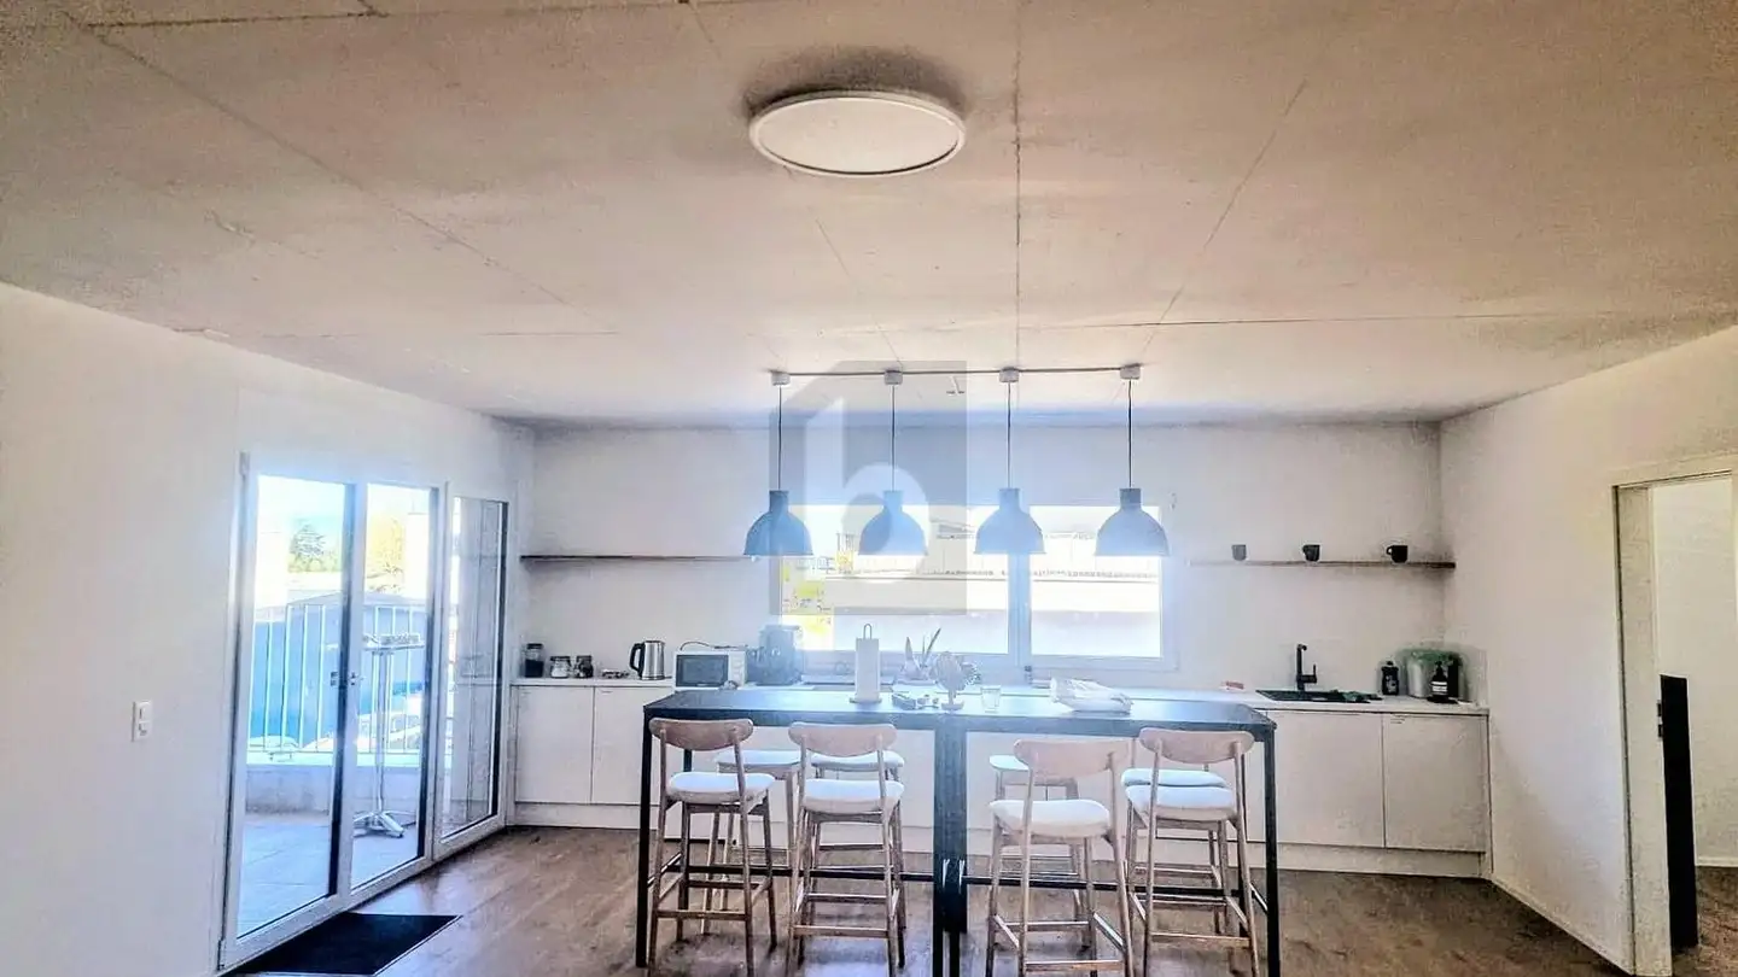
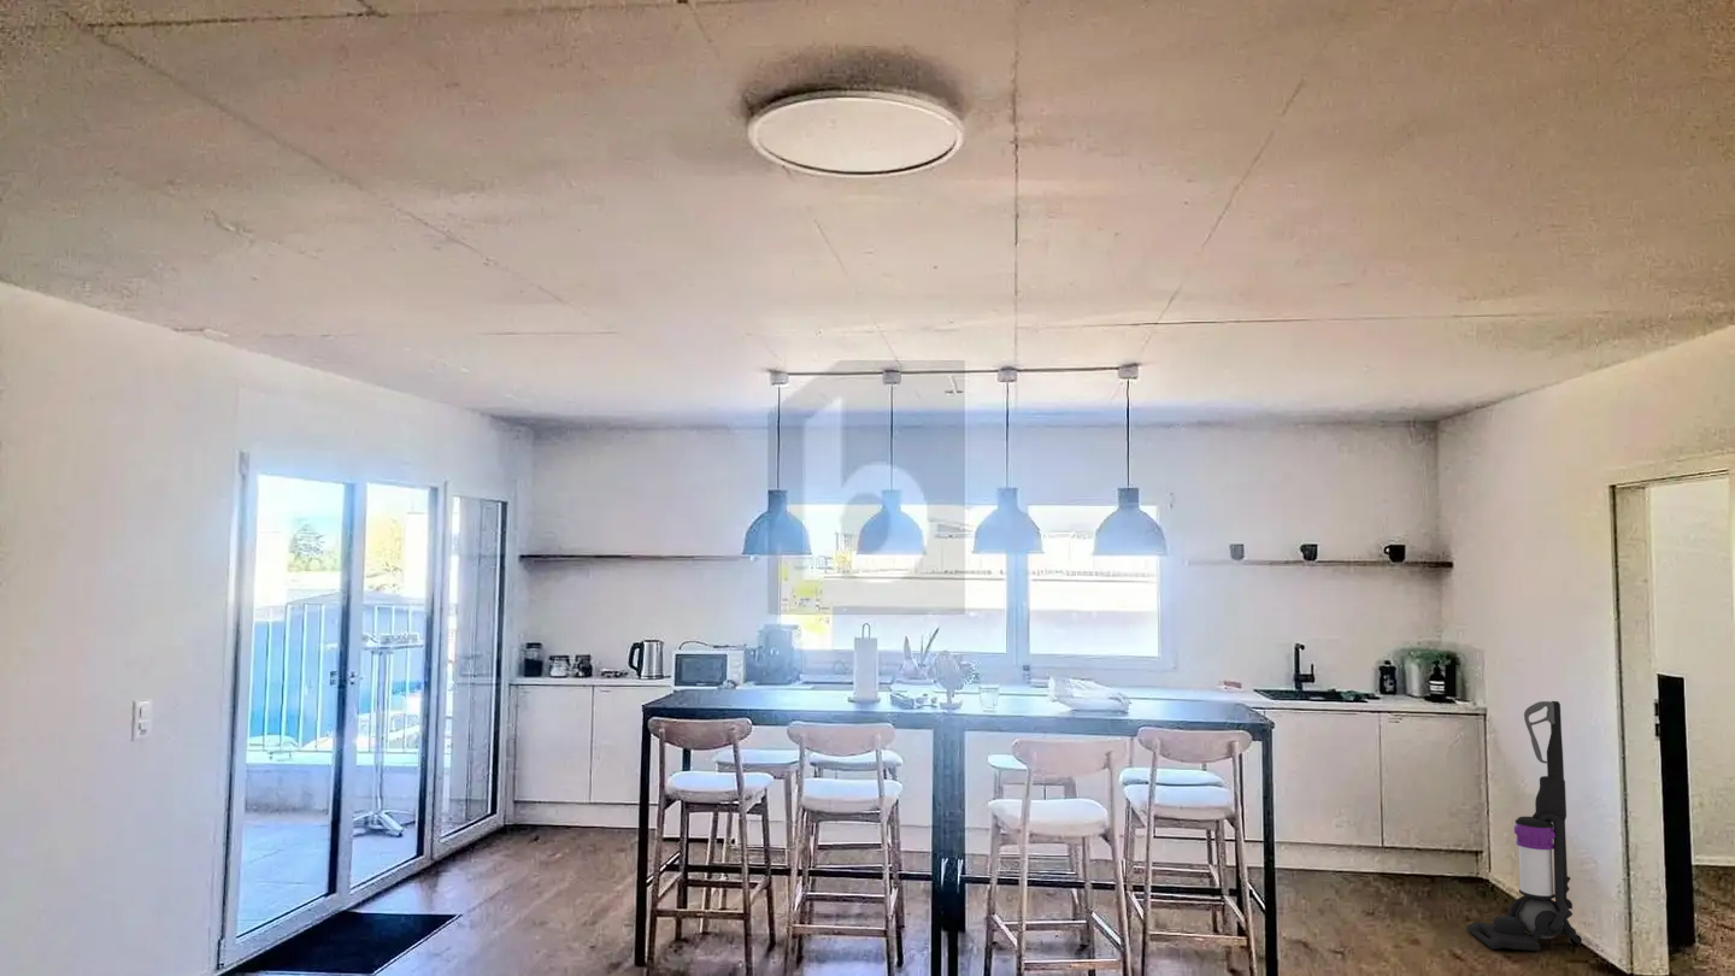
+ vacuum cleaner [1465,700,1583,952]
